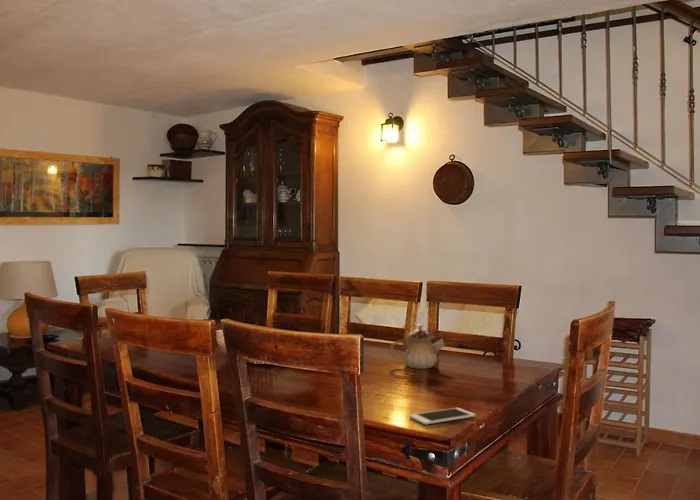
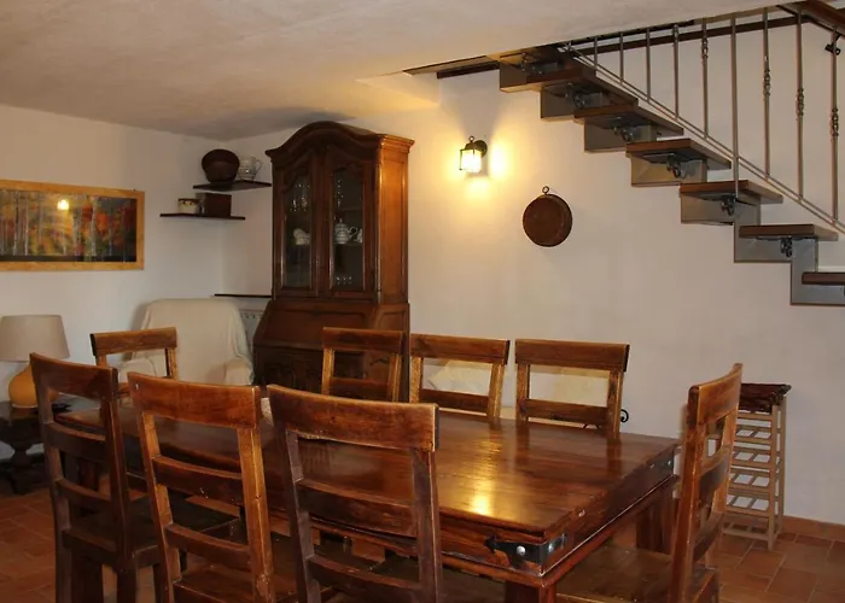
- teapot [389,323,446,370]
- cell phone [408,407,476,426]
